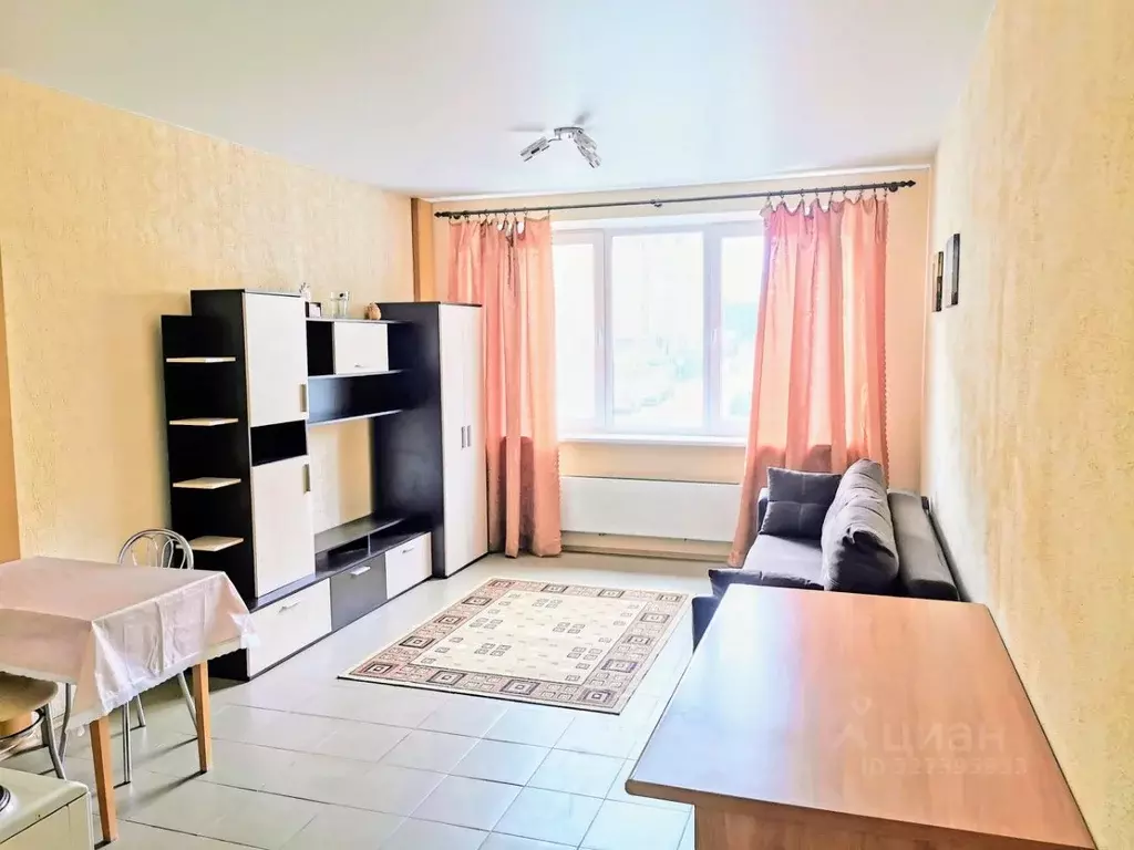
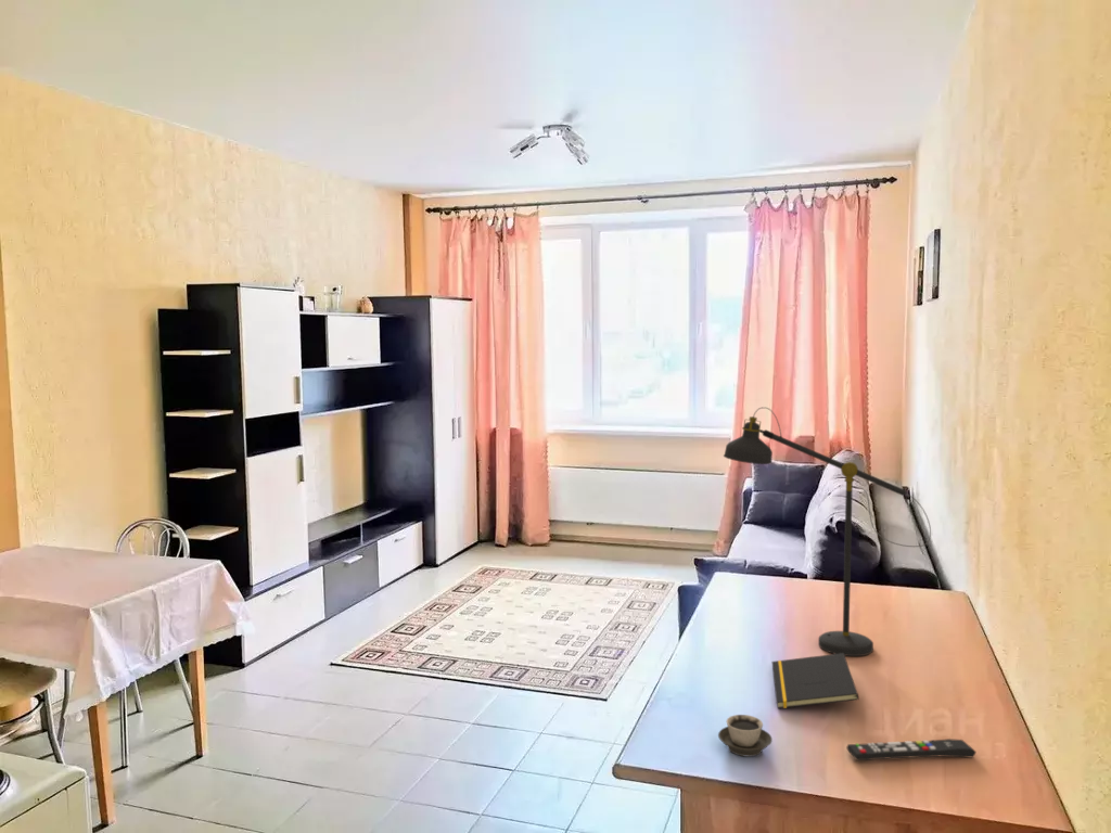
+ desk lamp [723,406,932,657]
+ cup [717,714,774,757]
+ notepad [771,653,860,709]
+ remote control [845,738,978,761]
